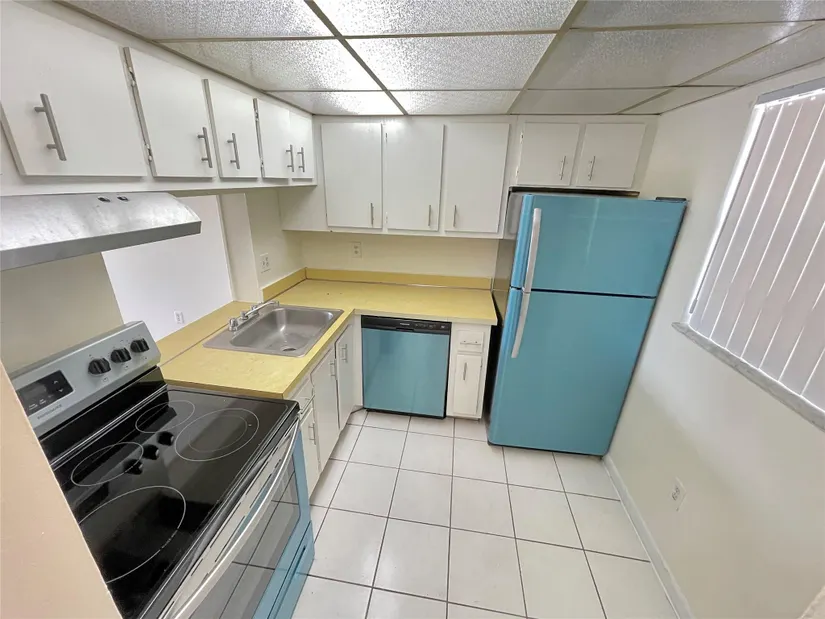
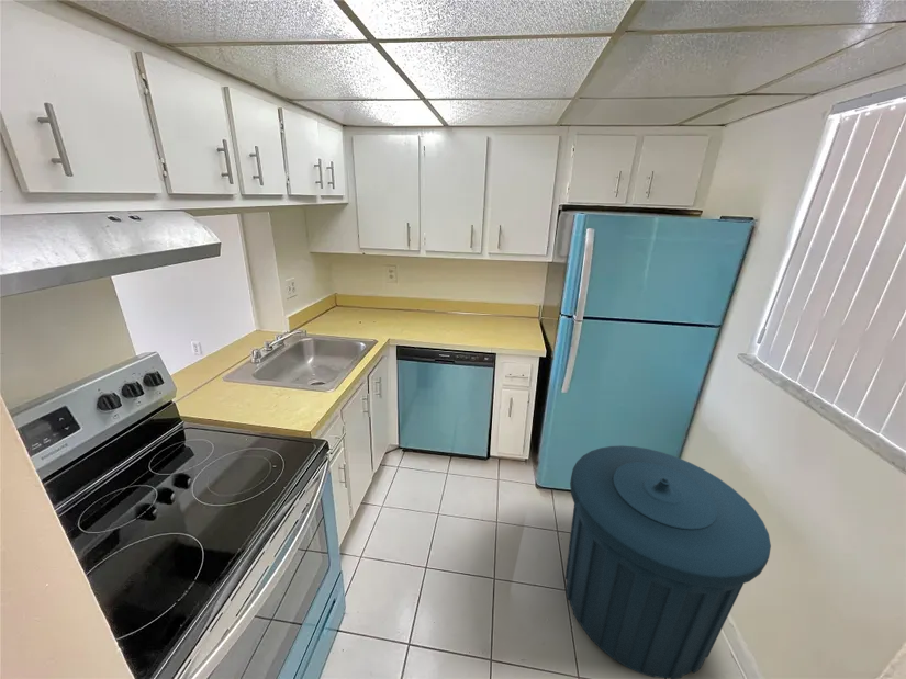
+ trash can [564,445,772,679]
